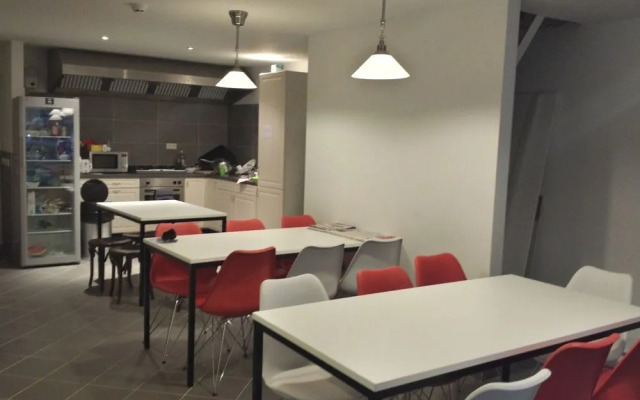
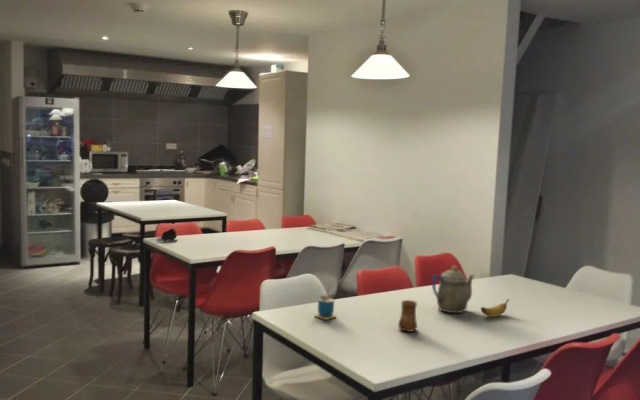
+ teapot [431,265,475,314]
+ banana [480,298,510,318]
+ cup [314,286,337,321]
+ cup [397,299,418,333]
